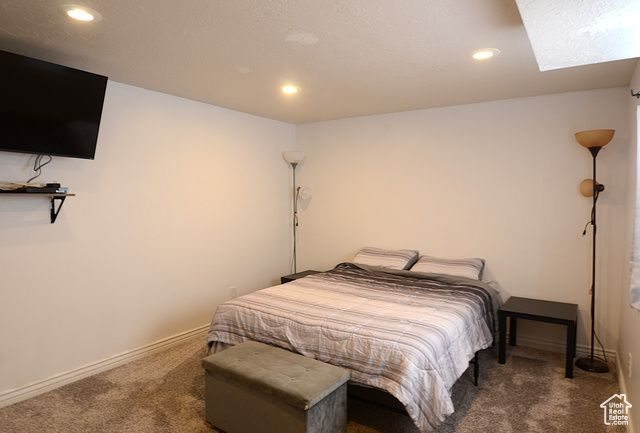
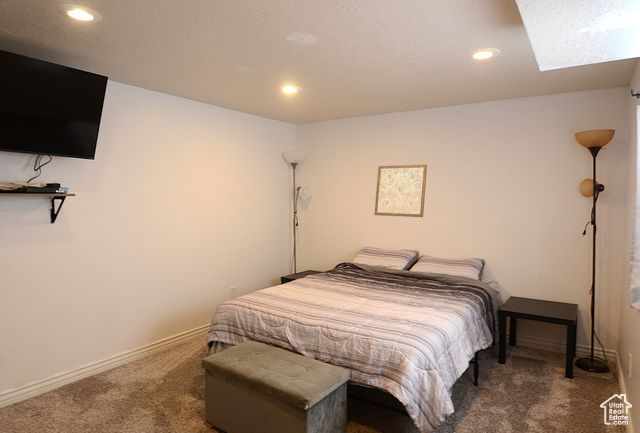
+ wall art [373,164,428,218]
